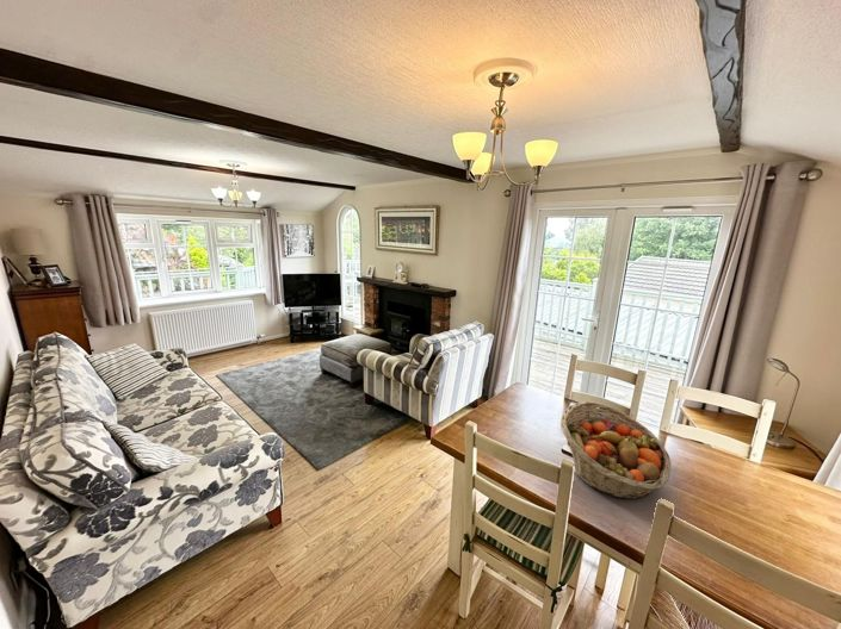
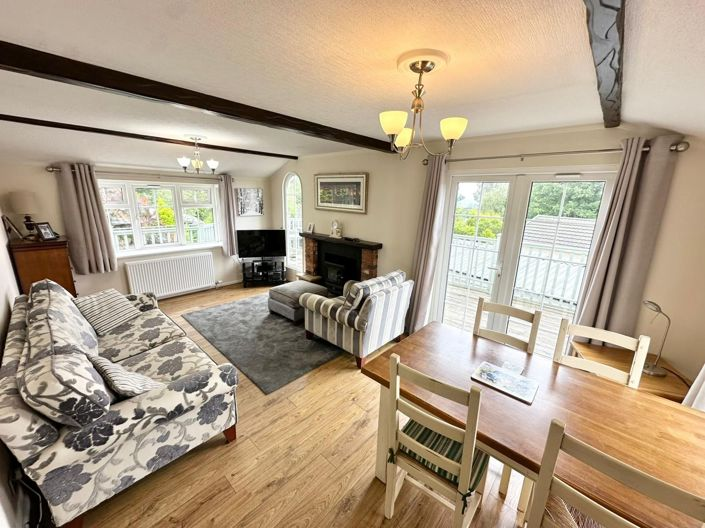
- fruit basket [559,400,673,500]
